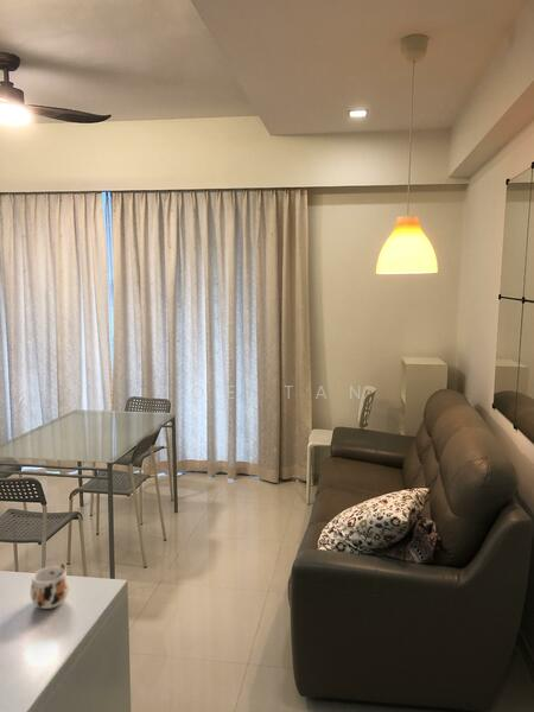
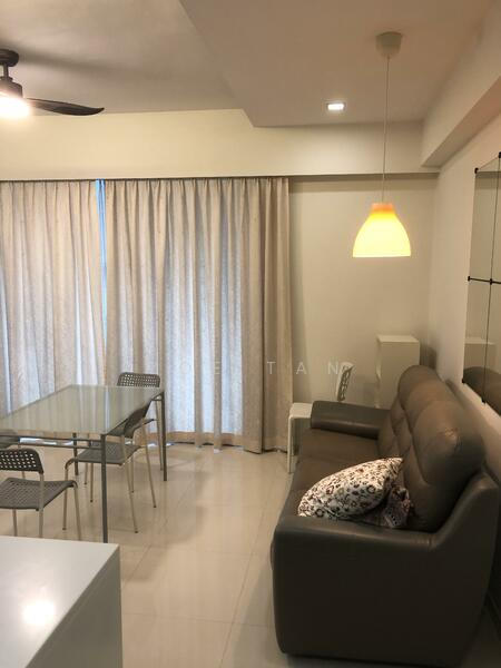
- mug [30,562,70,610]
